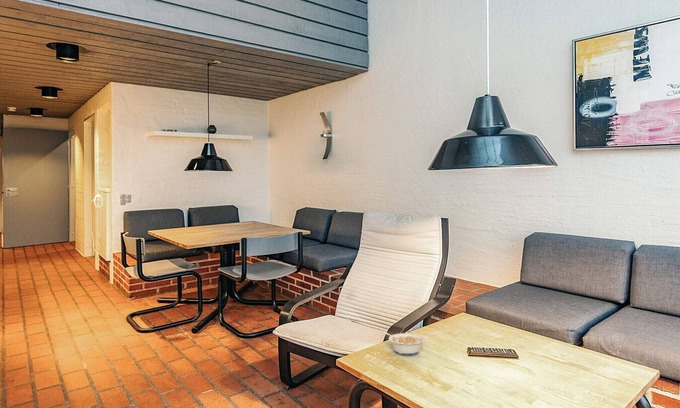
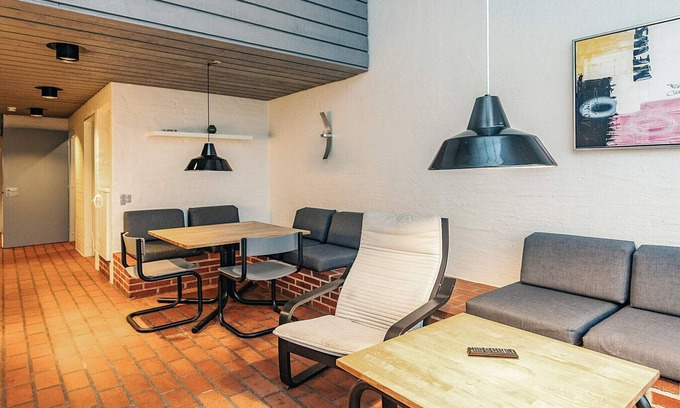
- legume [383,331,426,356]
